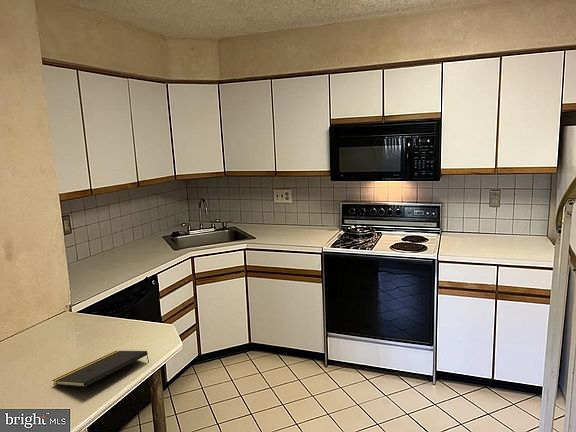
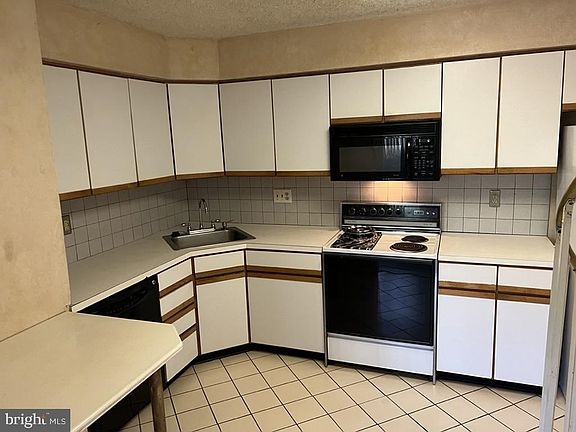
- notepad [51,350,150,388]
